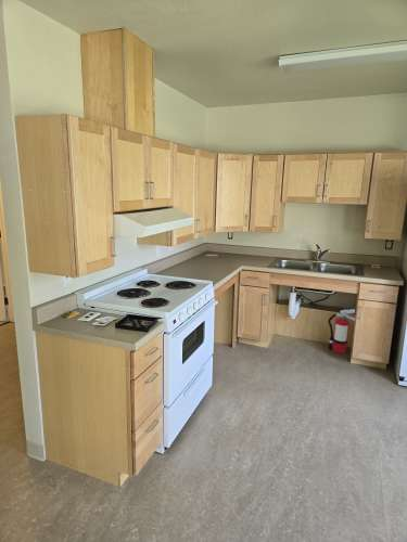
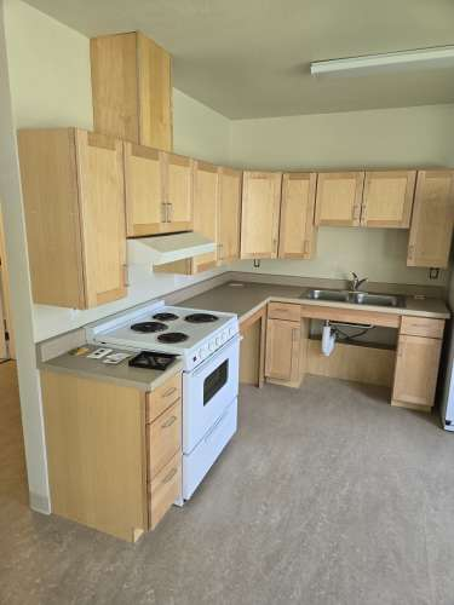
- fire extinguisher [327,308,356,354]
